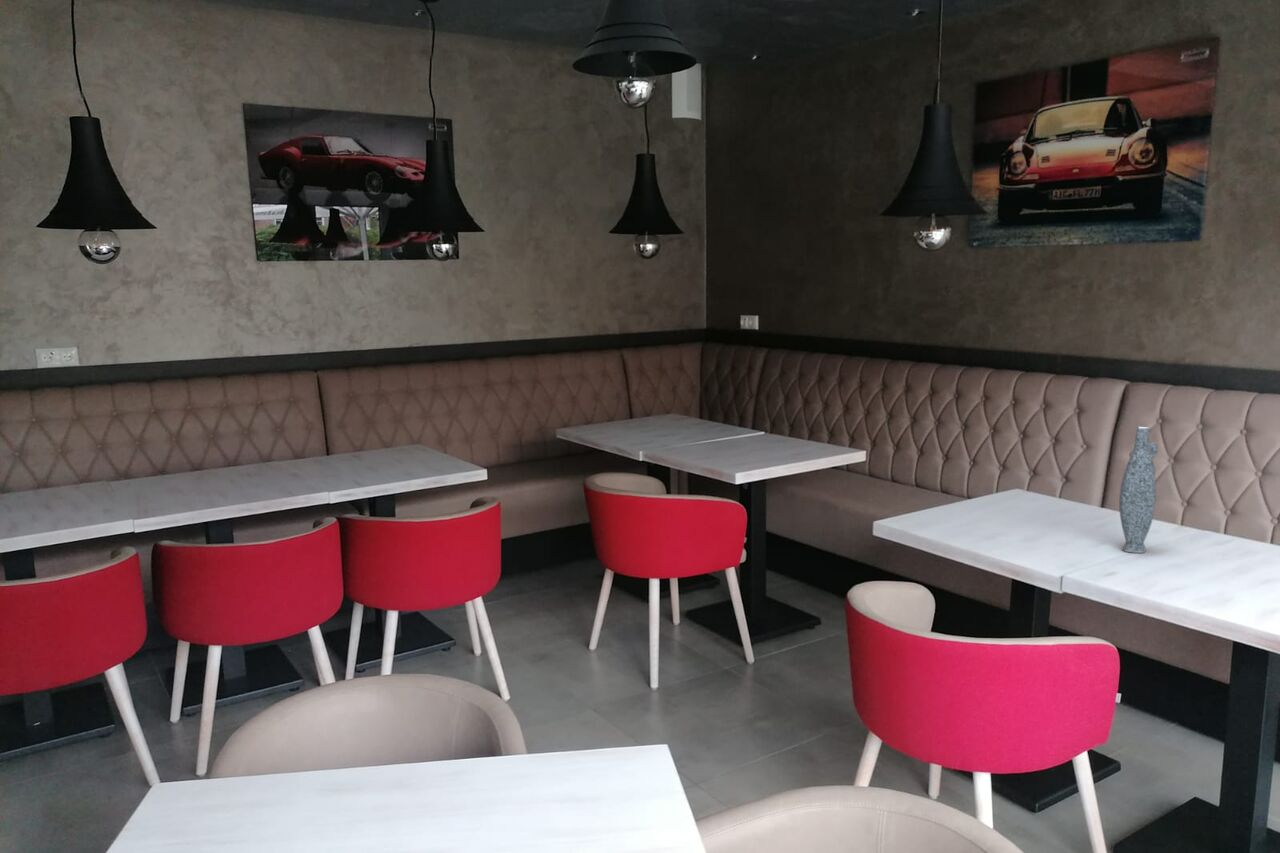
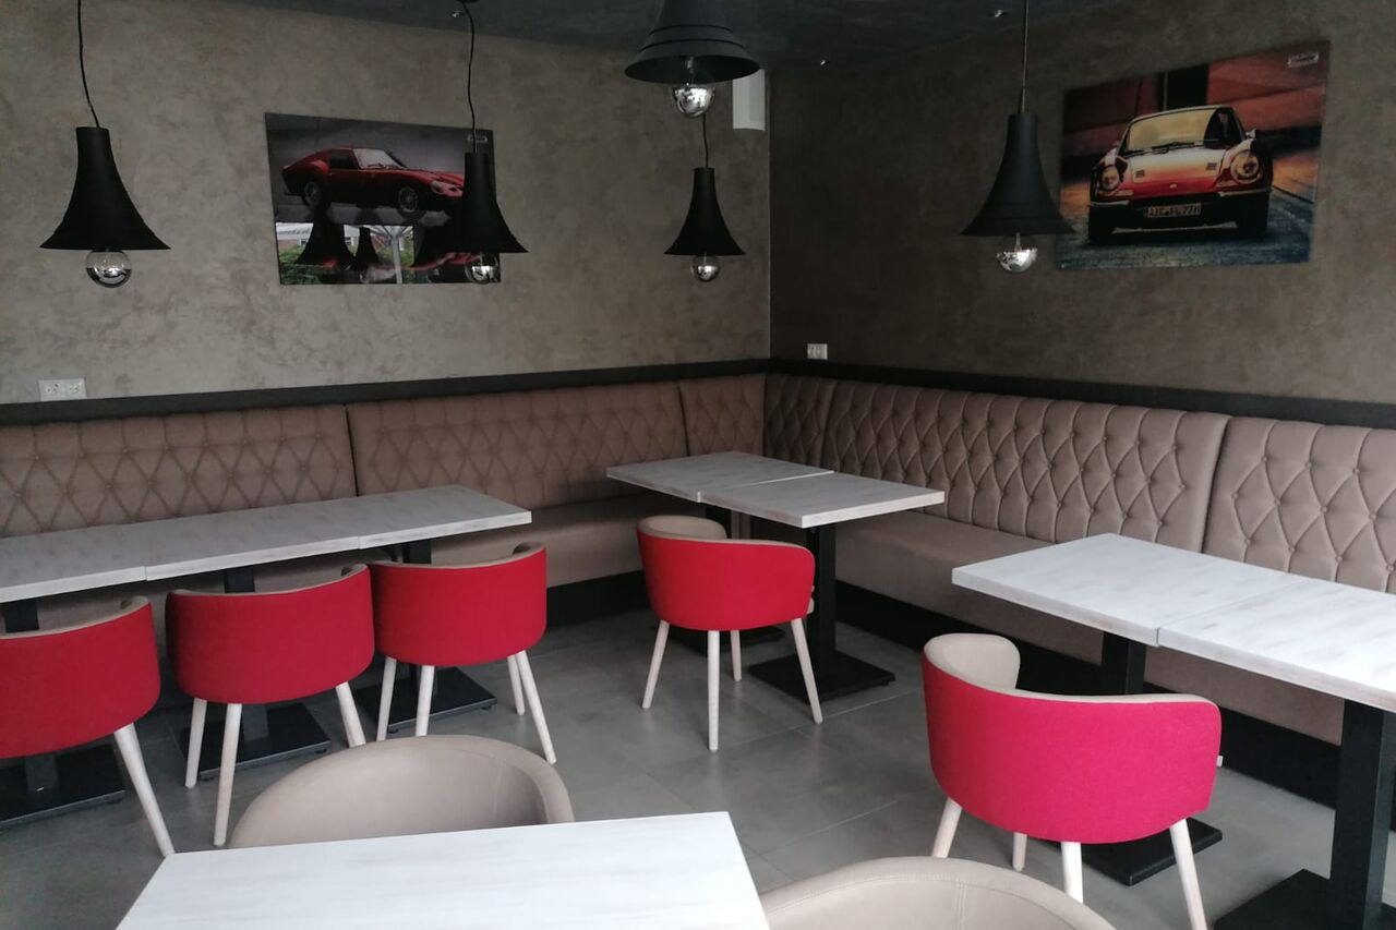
- vase [1118,426,1159,554]
